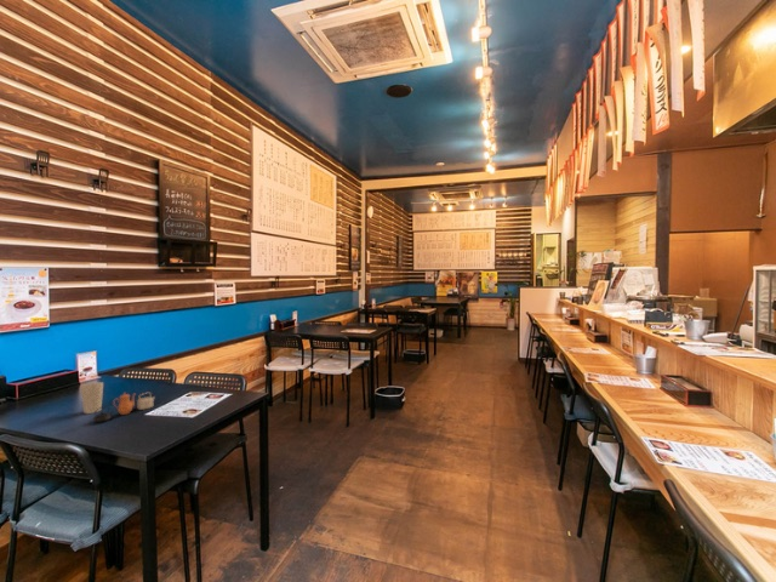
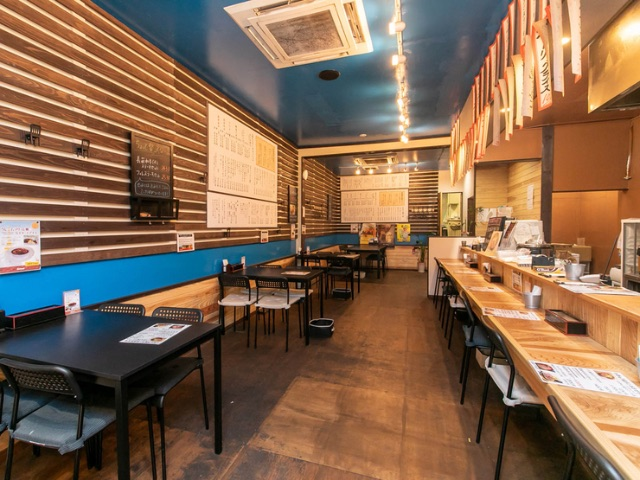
- cup [79,381,104,415]
- teapot [91,392,156,423]
